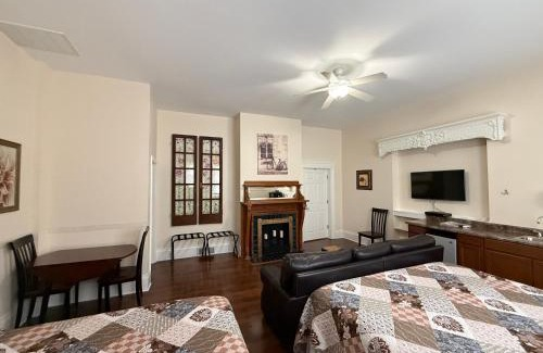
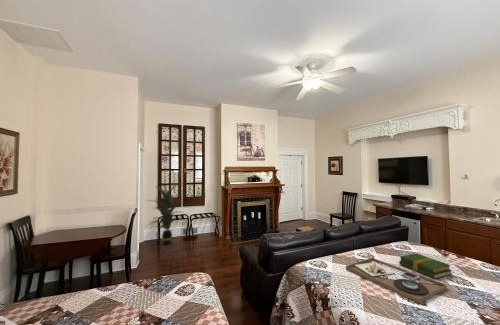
+ book [398,253,453,280]
+ platter [345,257,448,304]
+ indoor plant [145,181,184,246]
